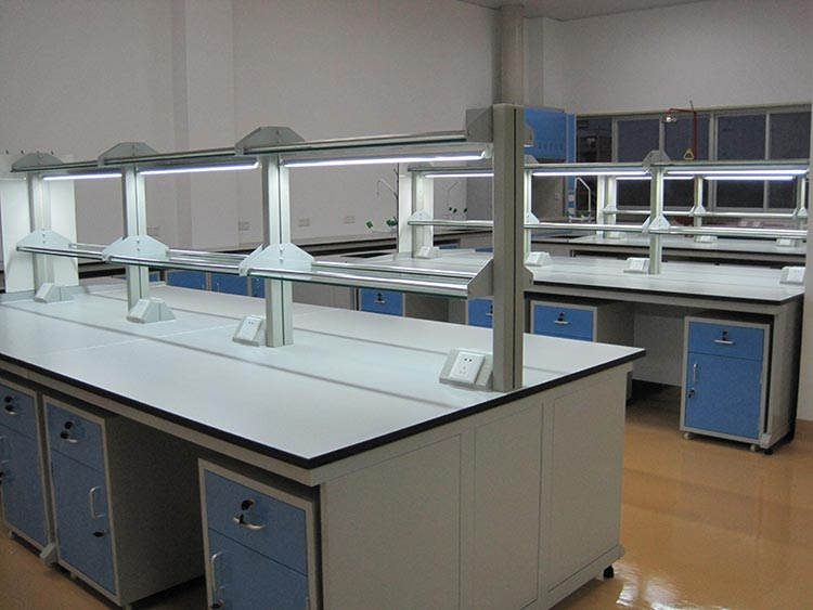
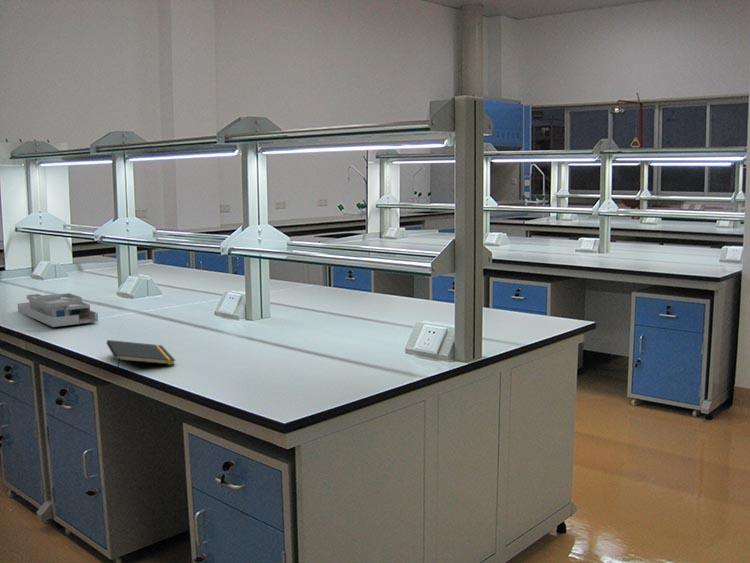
+ desk organizer [17,292,99,328]
+ notepad [106,339,177,372]
